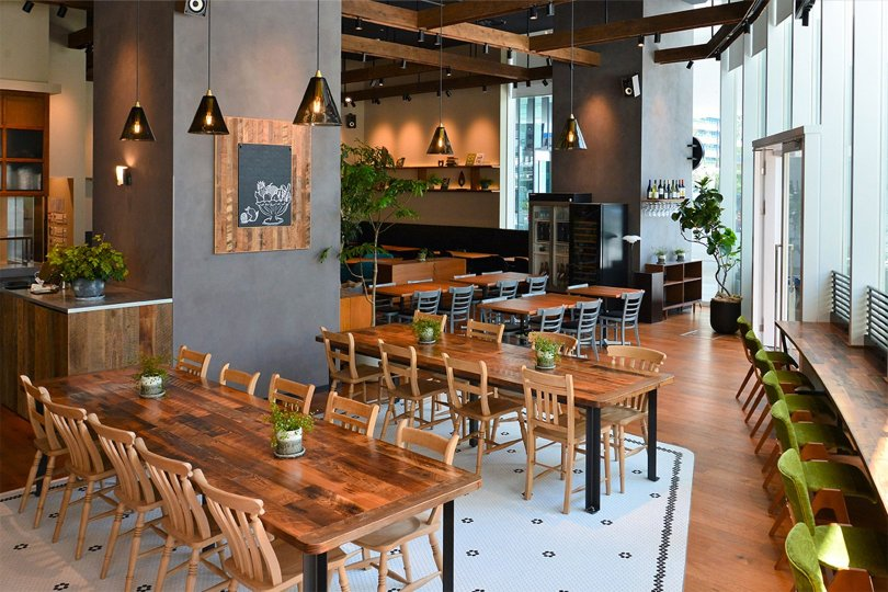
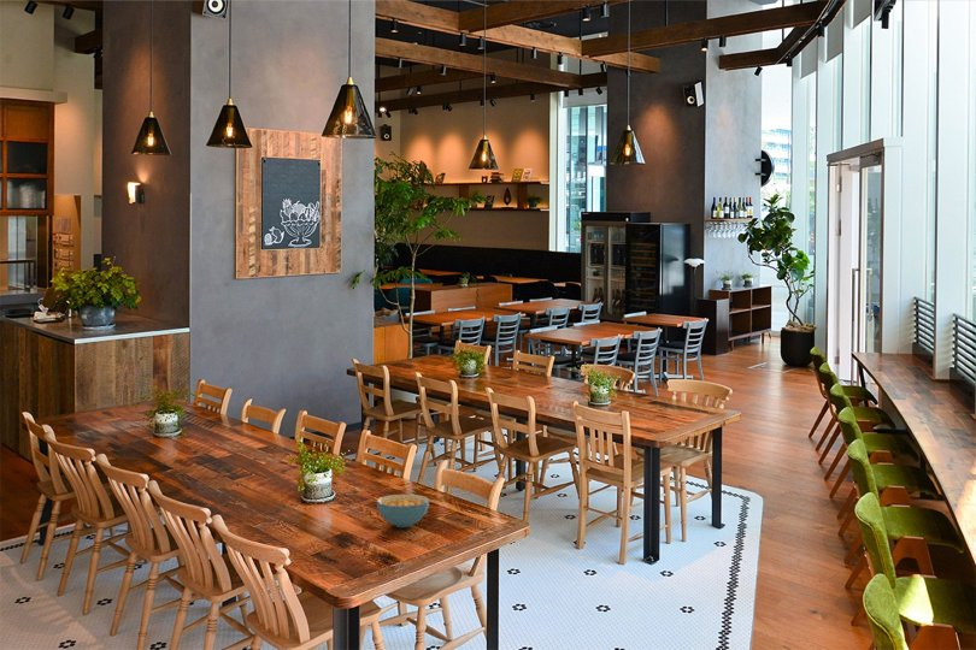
+ cereal bowl [376,494,430,528]
